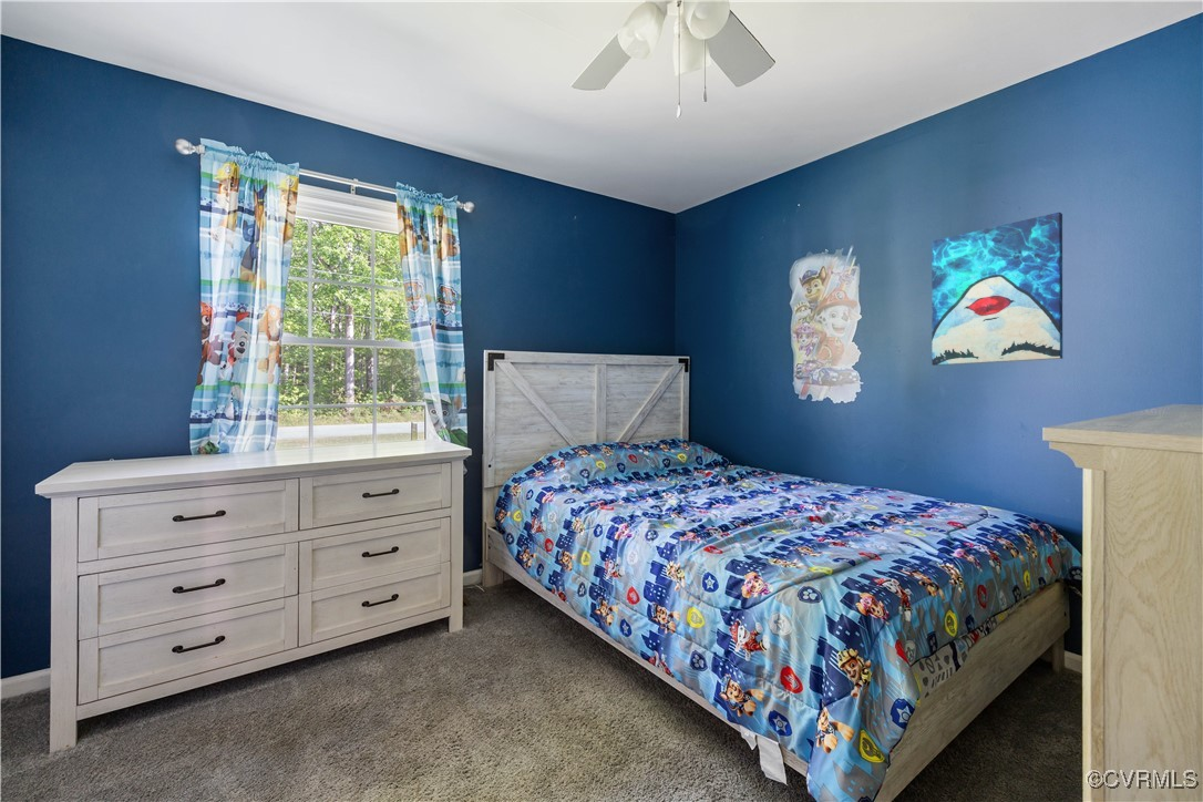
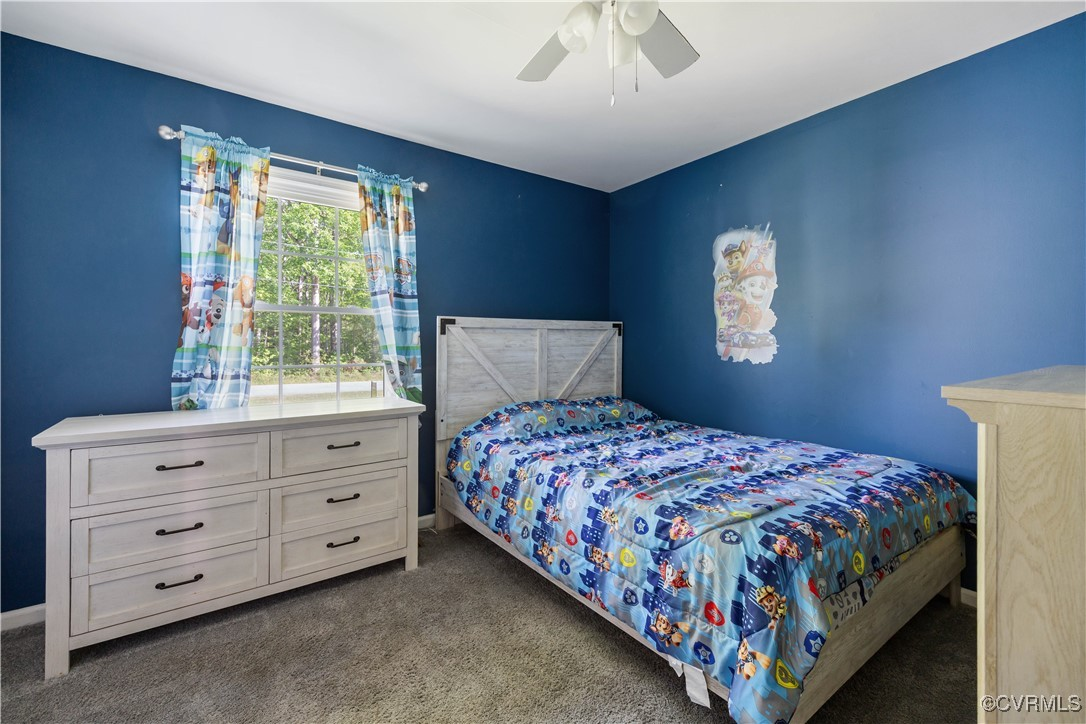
- wall art [930,212,1063,367]
